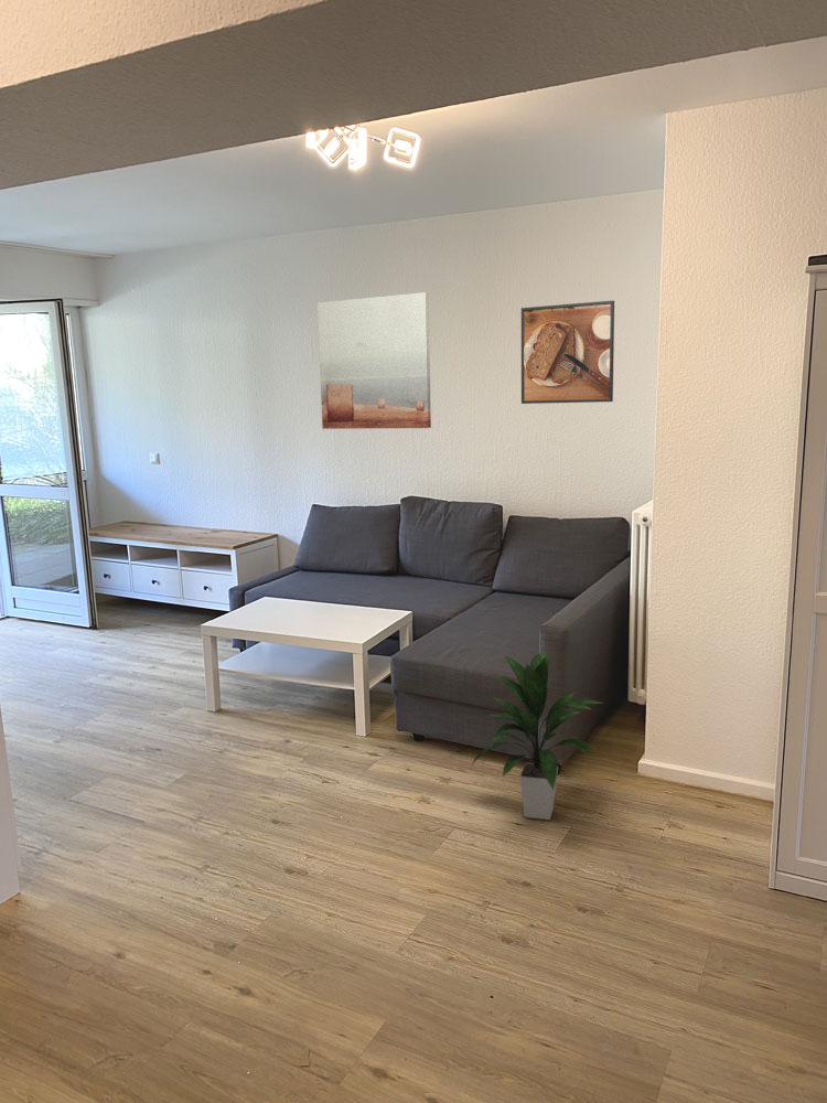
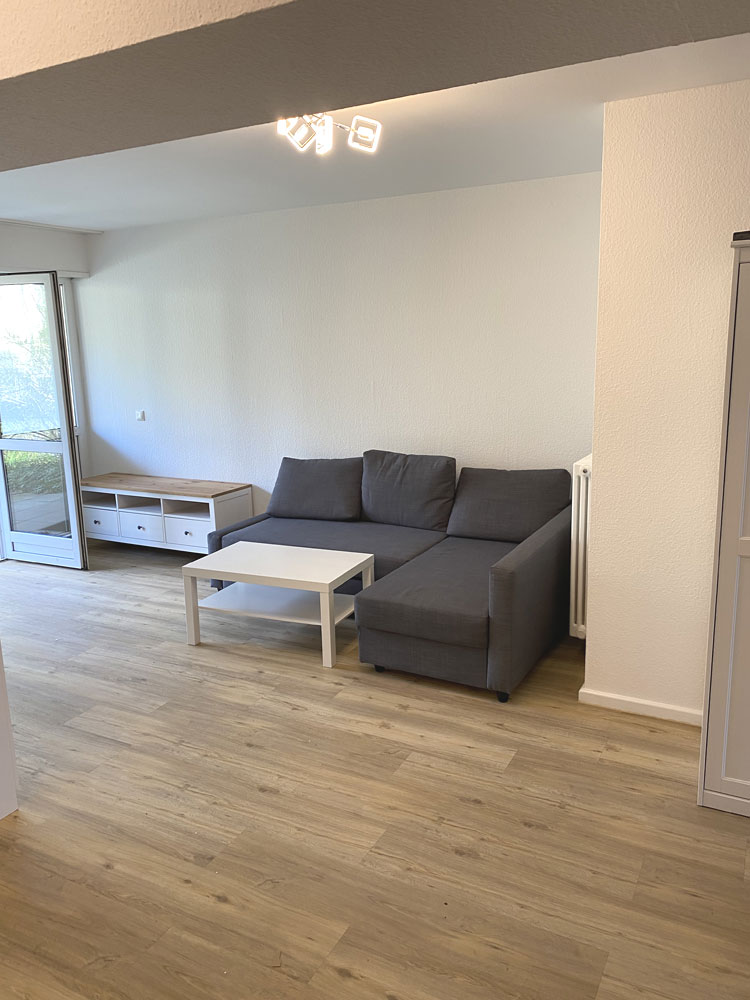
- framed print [520,299,615,405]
- wall art [316,291,432,430]
- indoor plant [470,651,605,821]
